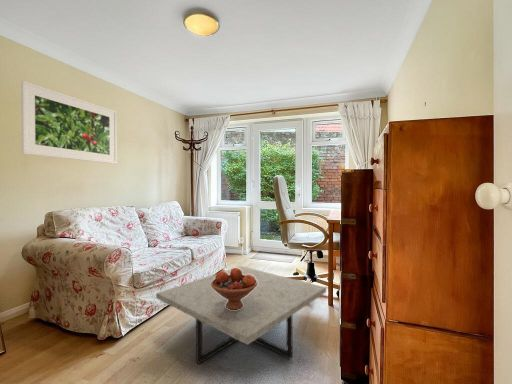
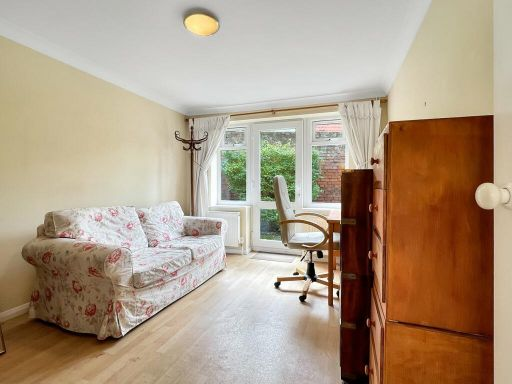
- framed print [20,80,118,165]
- fruit bowl [211,267,258,310]
- coffee table [155,265,327,365]
